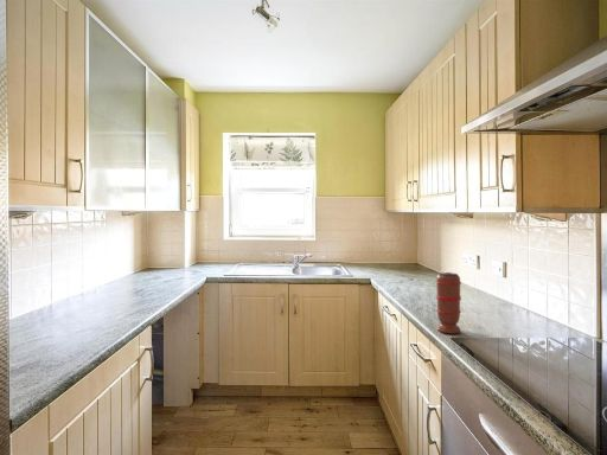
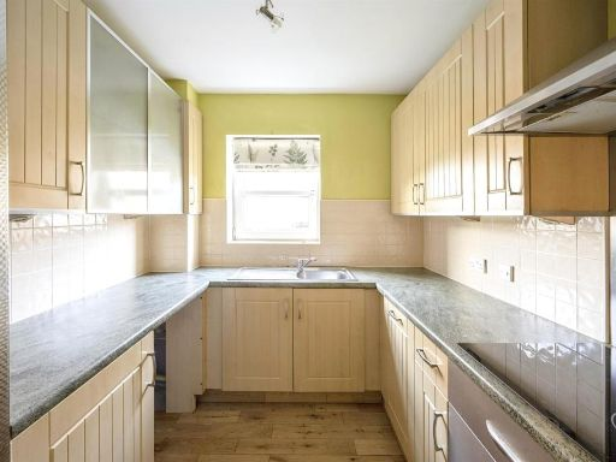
- spice grinder [435,271,462,335]
